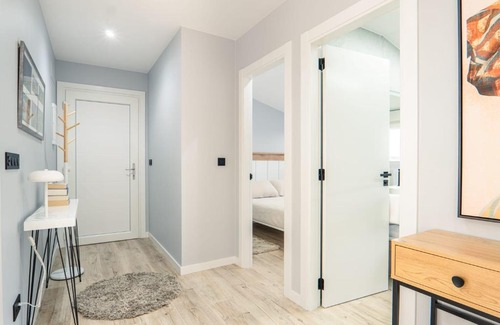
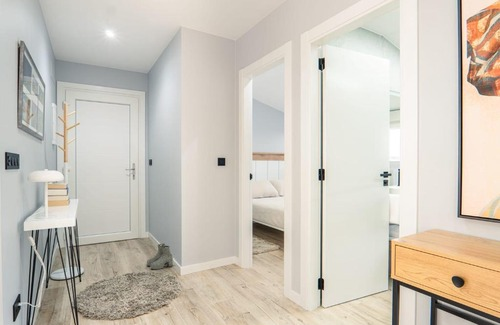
+ boots [146,243,174,270]
